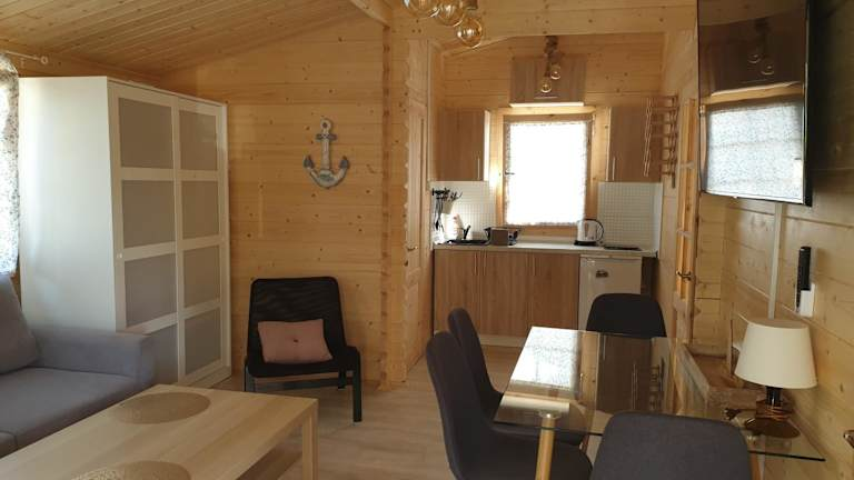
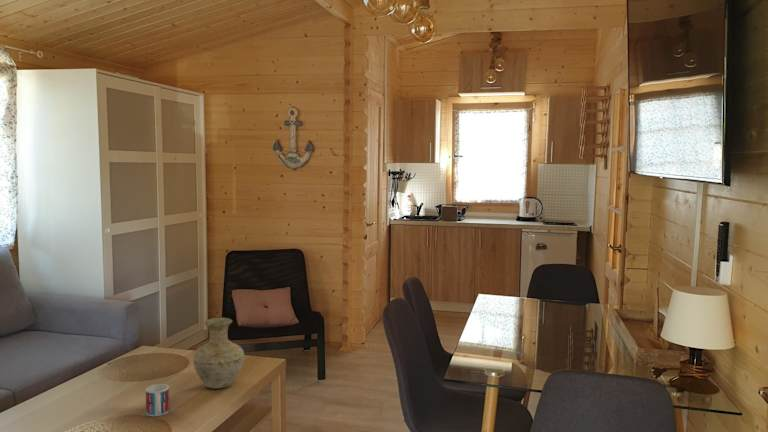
+ vase [192,317,245,390]
+ mug [145,383,170,417]
